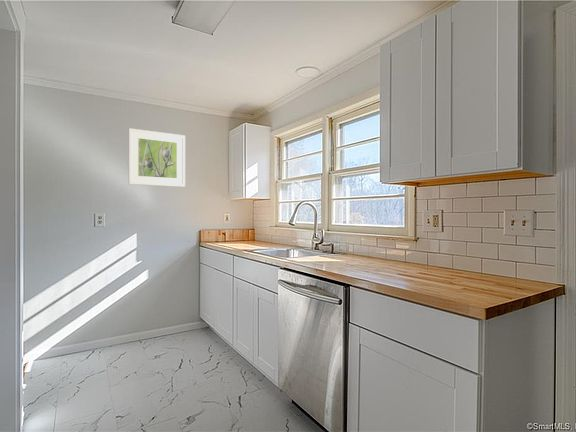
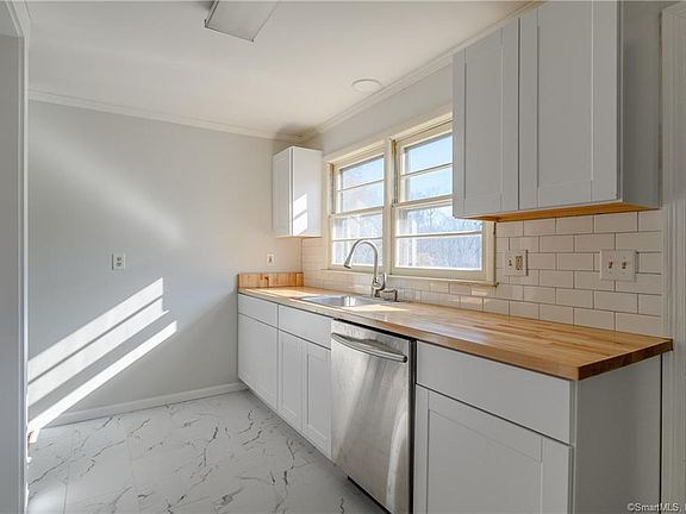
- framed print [128,127,186,188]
